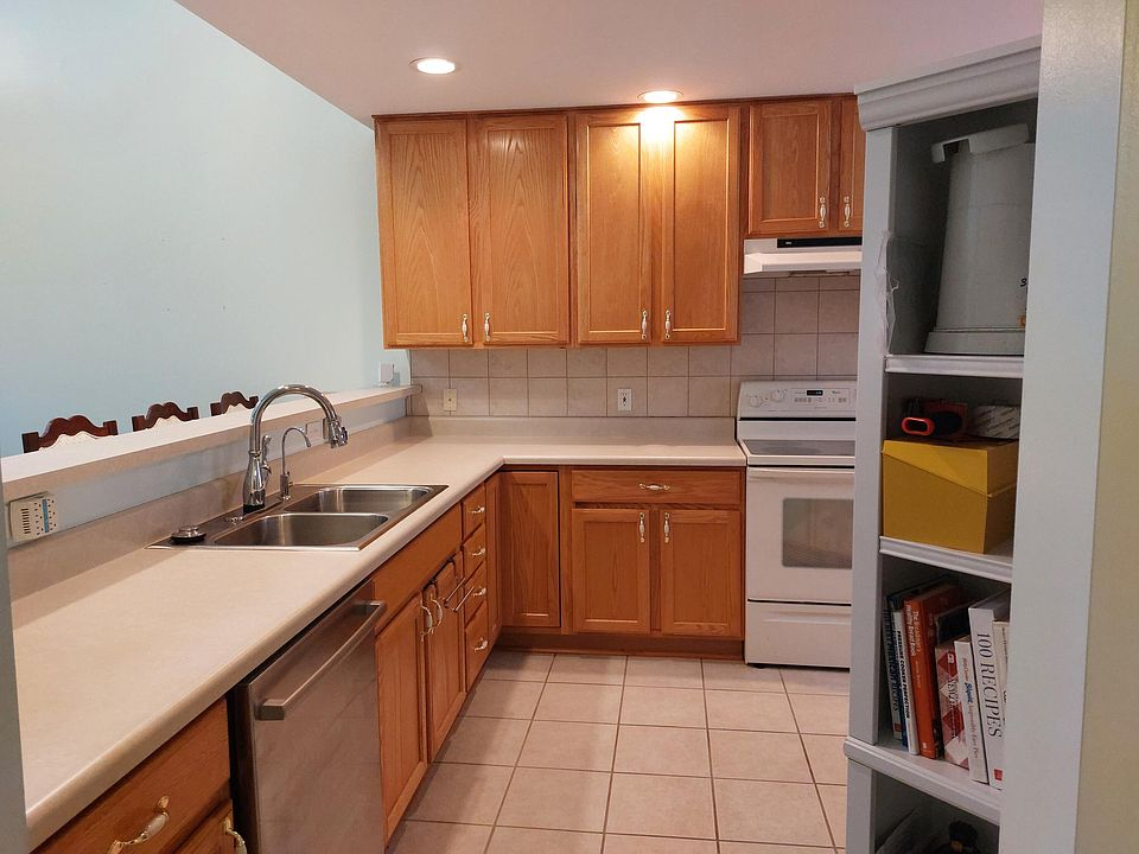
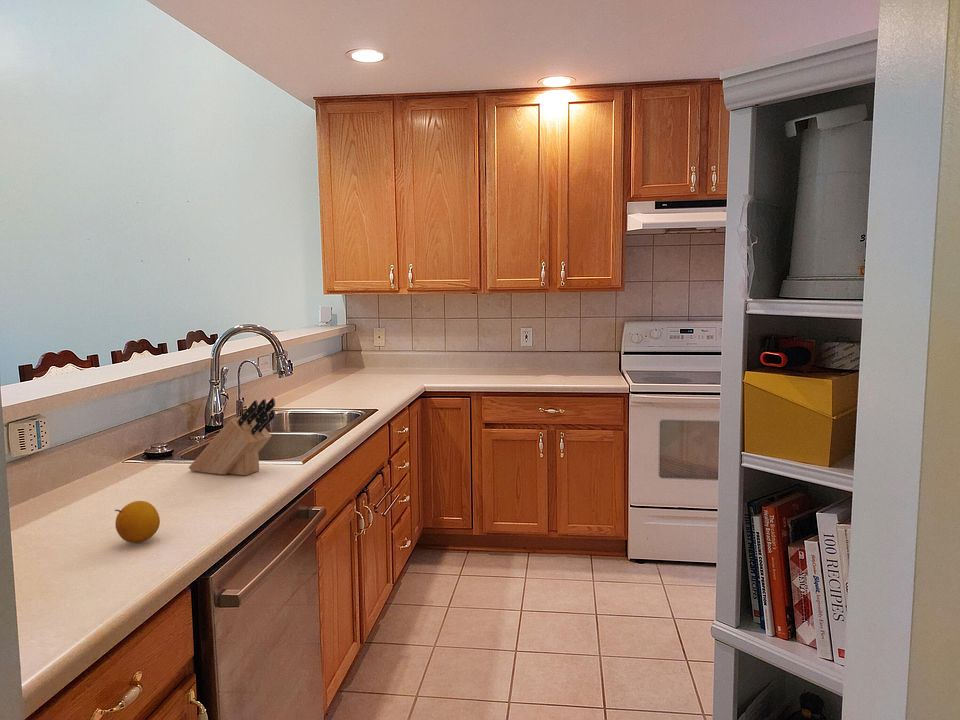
+ fruit [114,500,161,544]
+ knife block [188,397,276,477]
